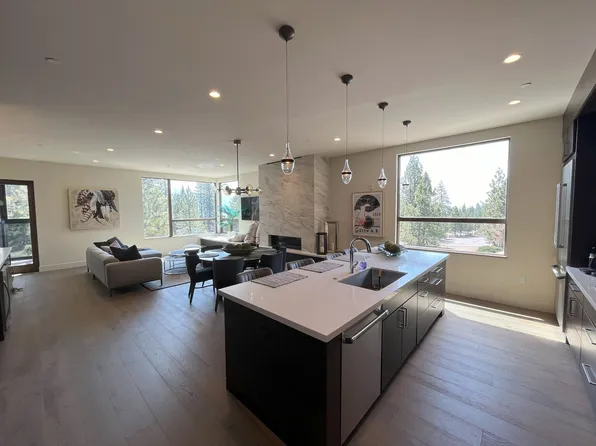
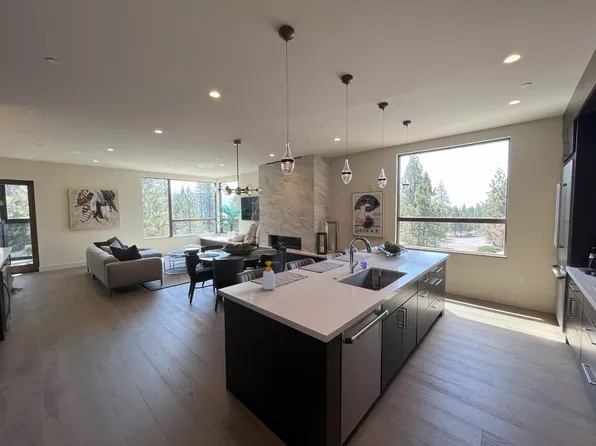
+ soap bottle [262,260,280,291]
